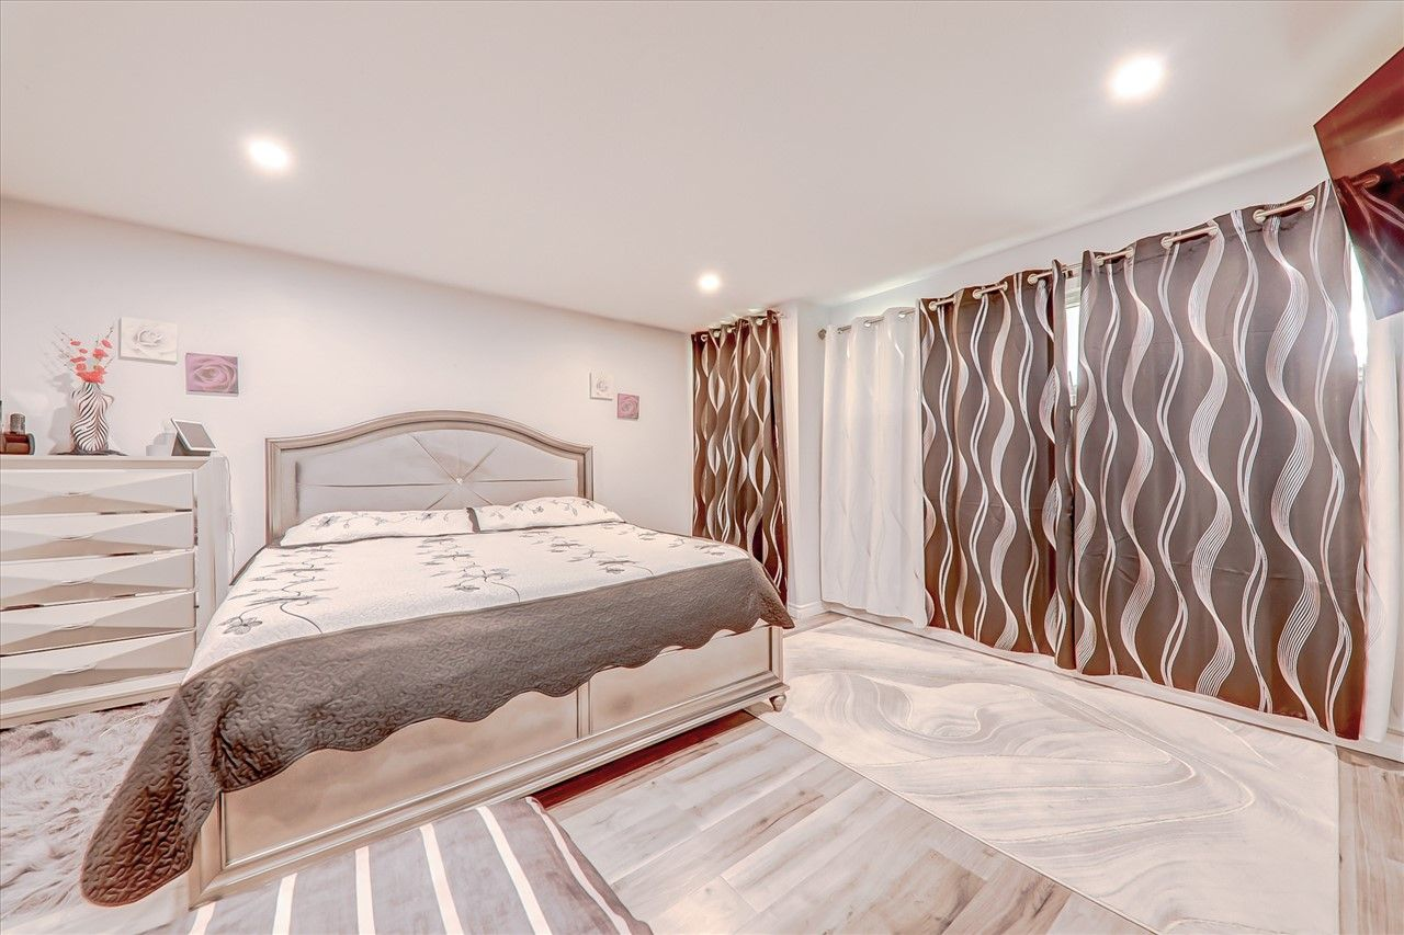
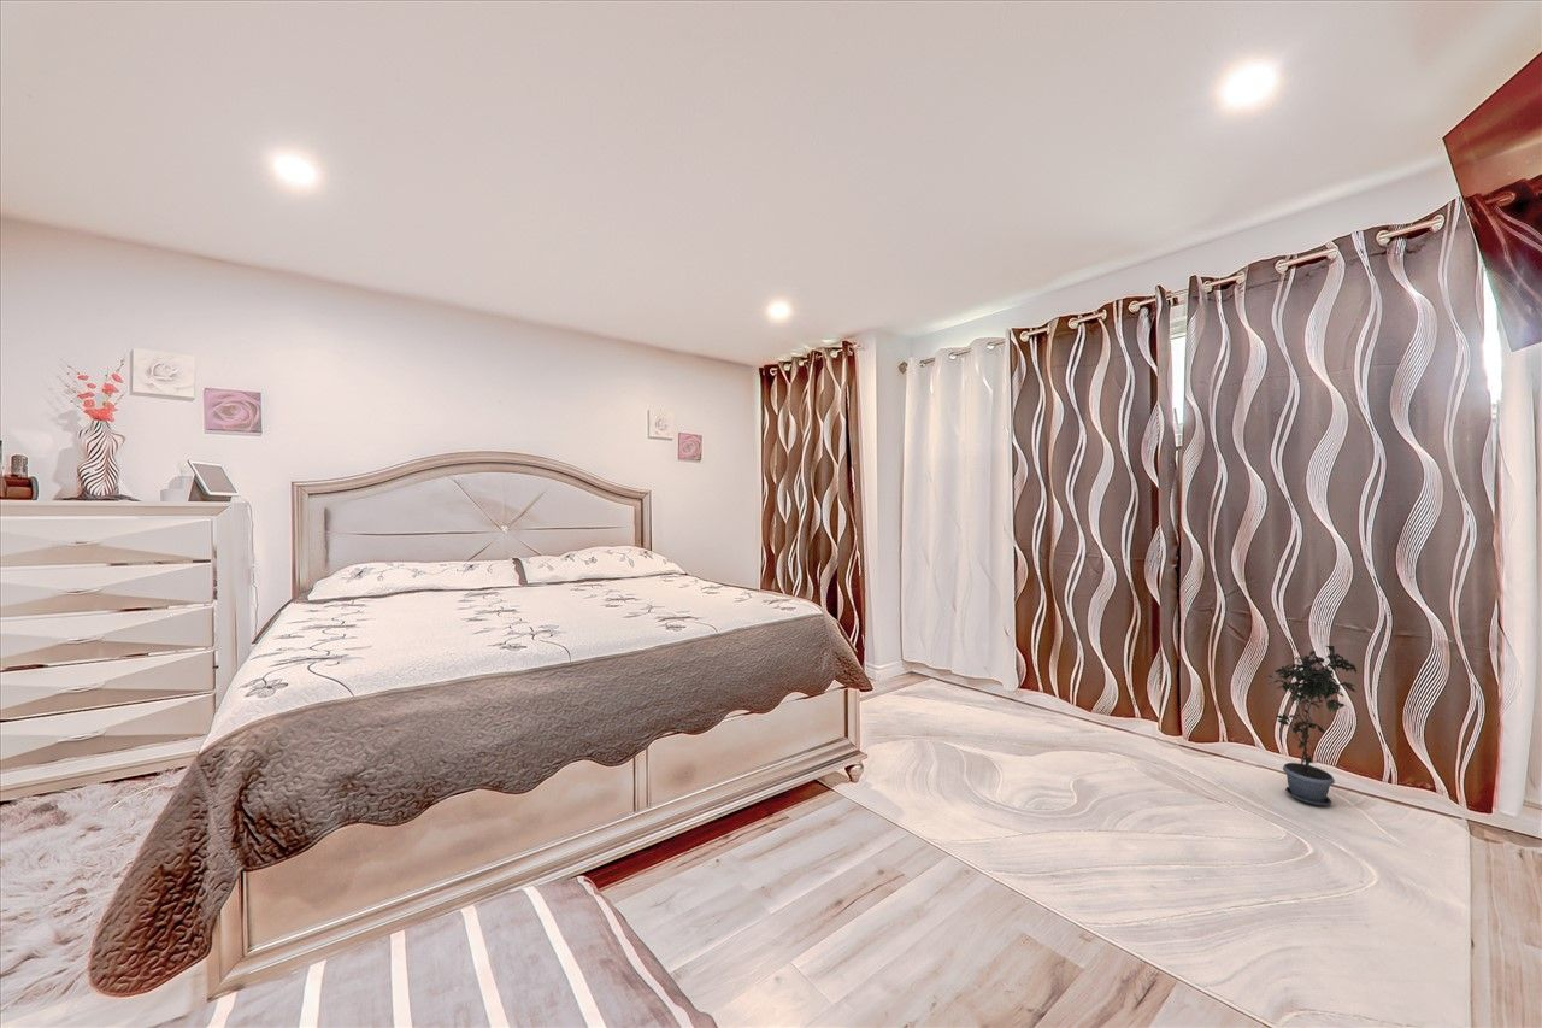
+ potted plant [1264,645,1358,806]
